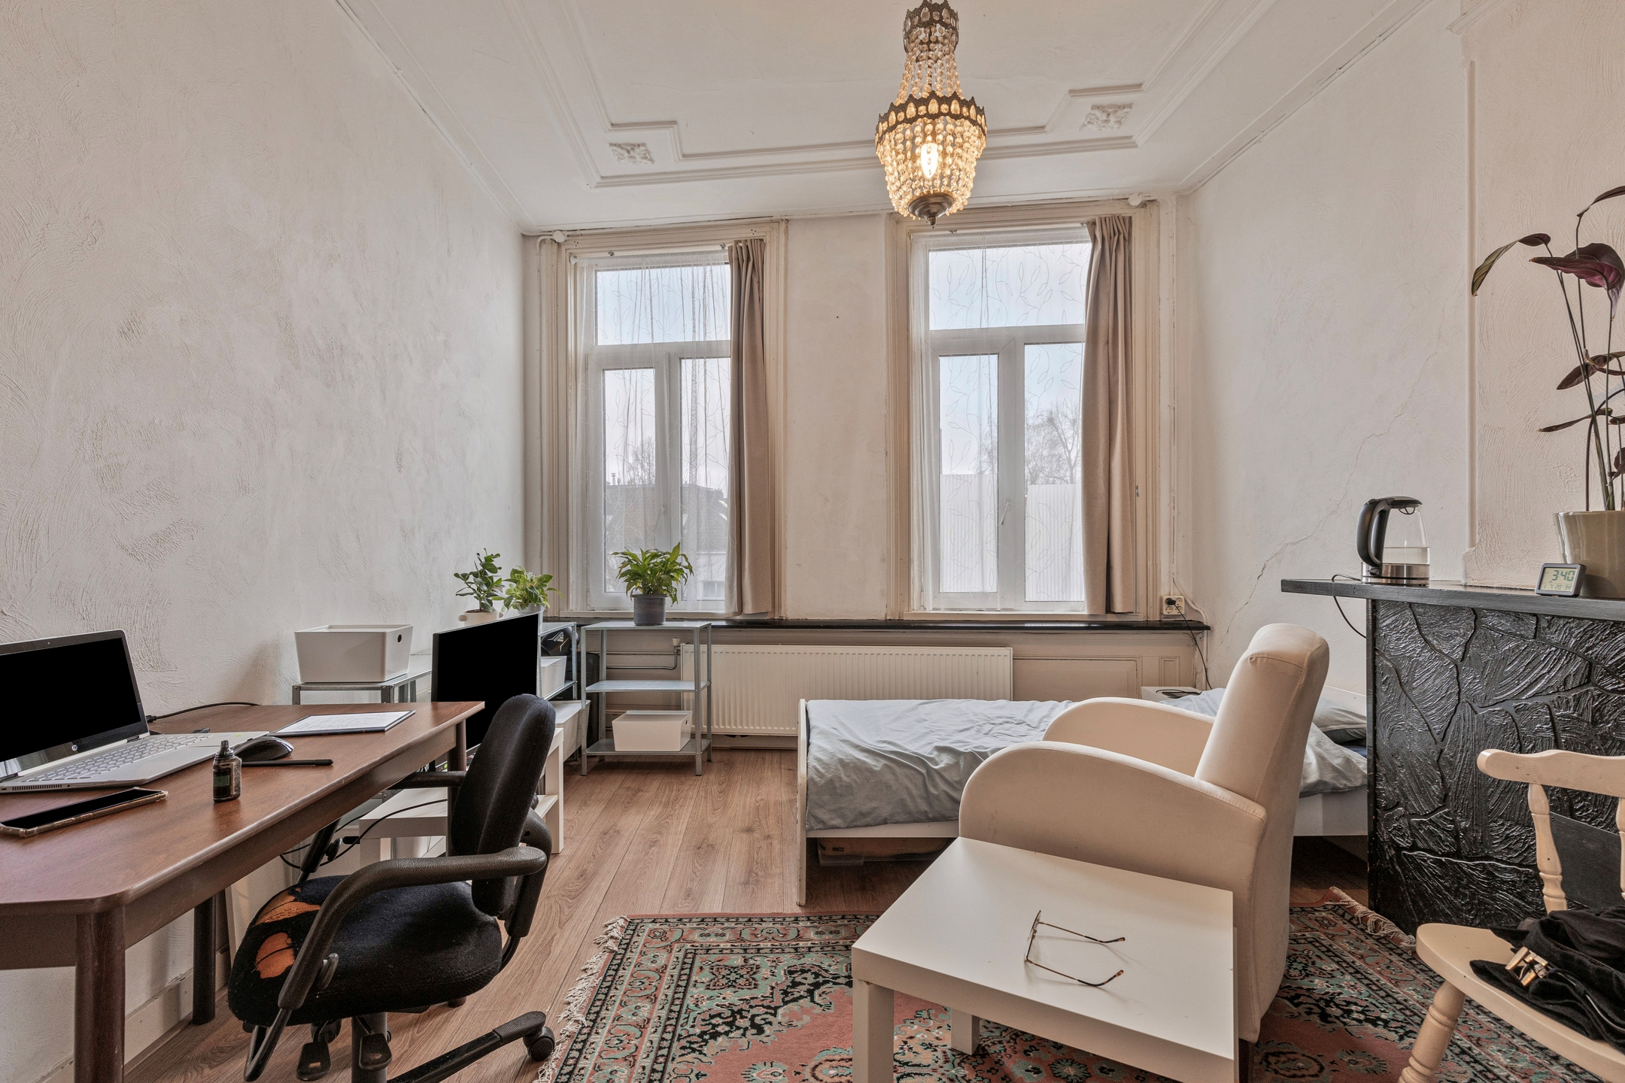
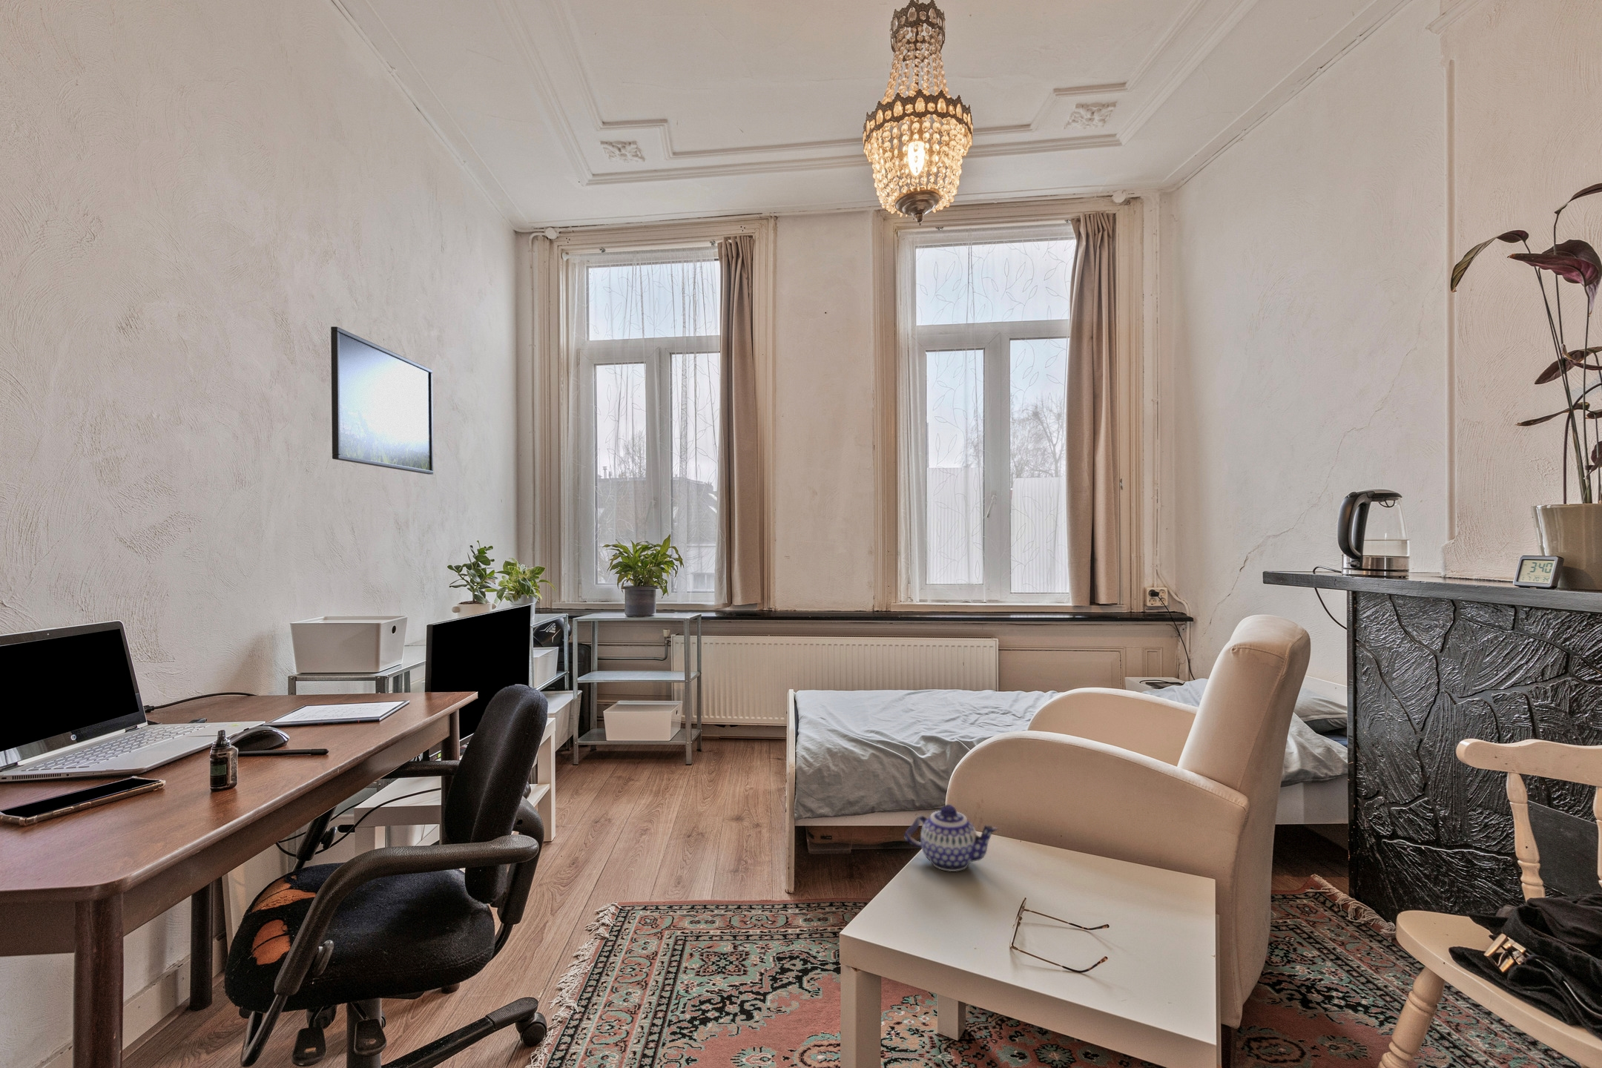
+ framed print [330,325,434,476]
+ teapot [904,803,999,873]
